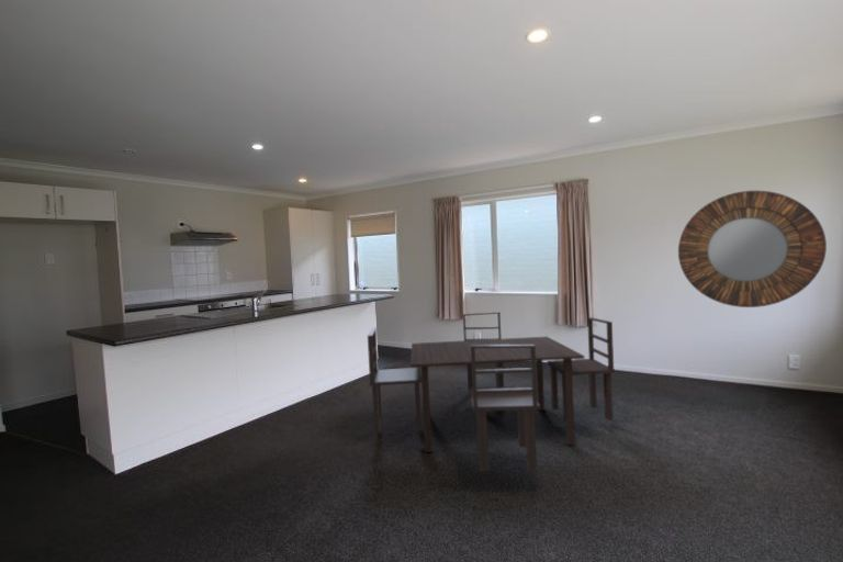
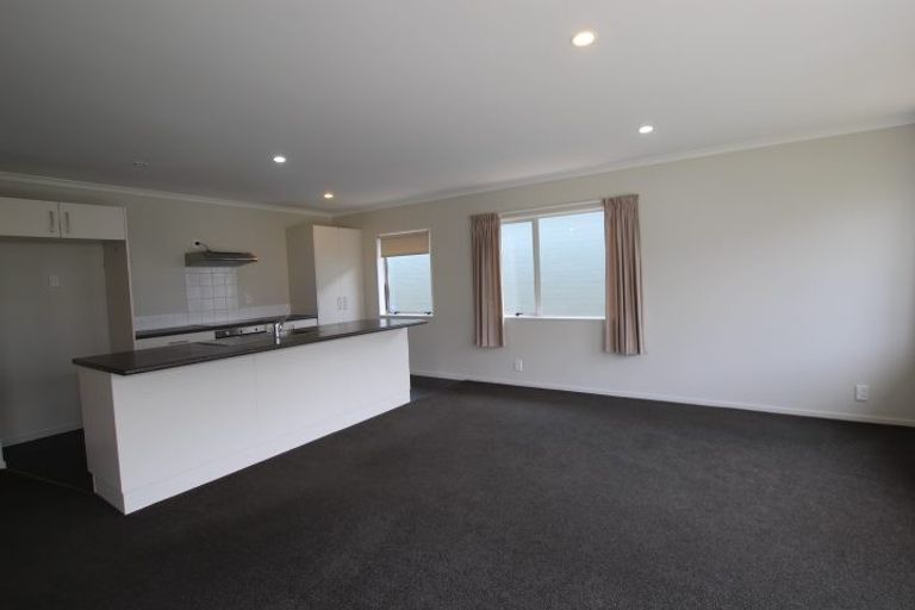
- dining set [367,311,616,472]
- home mirror [677,190,828,308]
